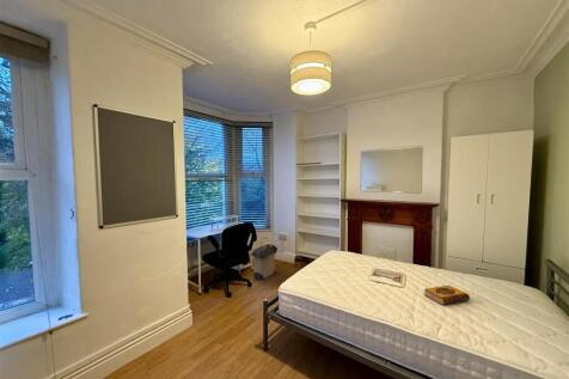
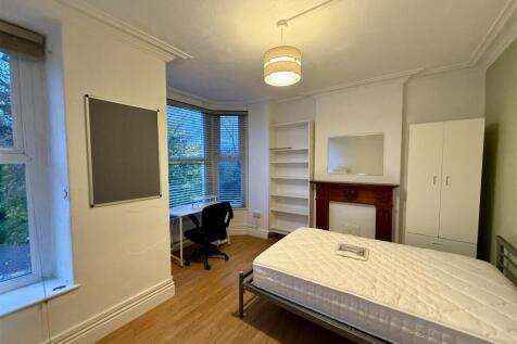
- laundry hamper [250,236,279,281]
- hardback book [423,285,471,306]
